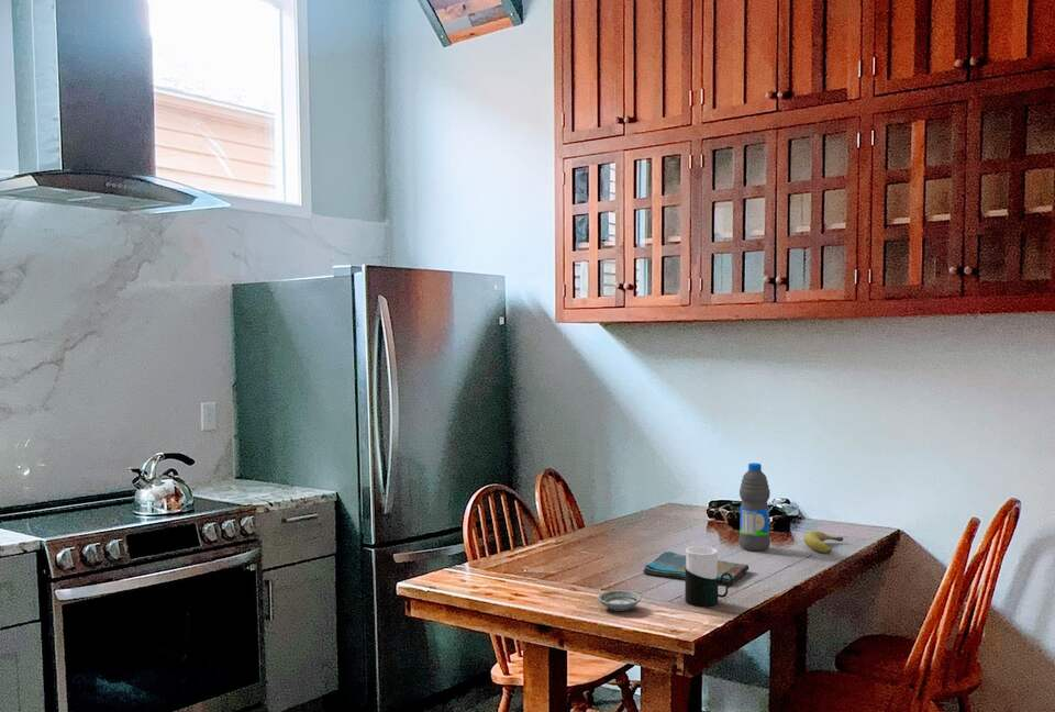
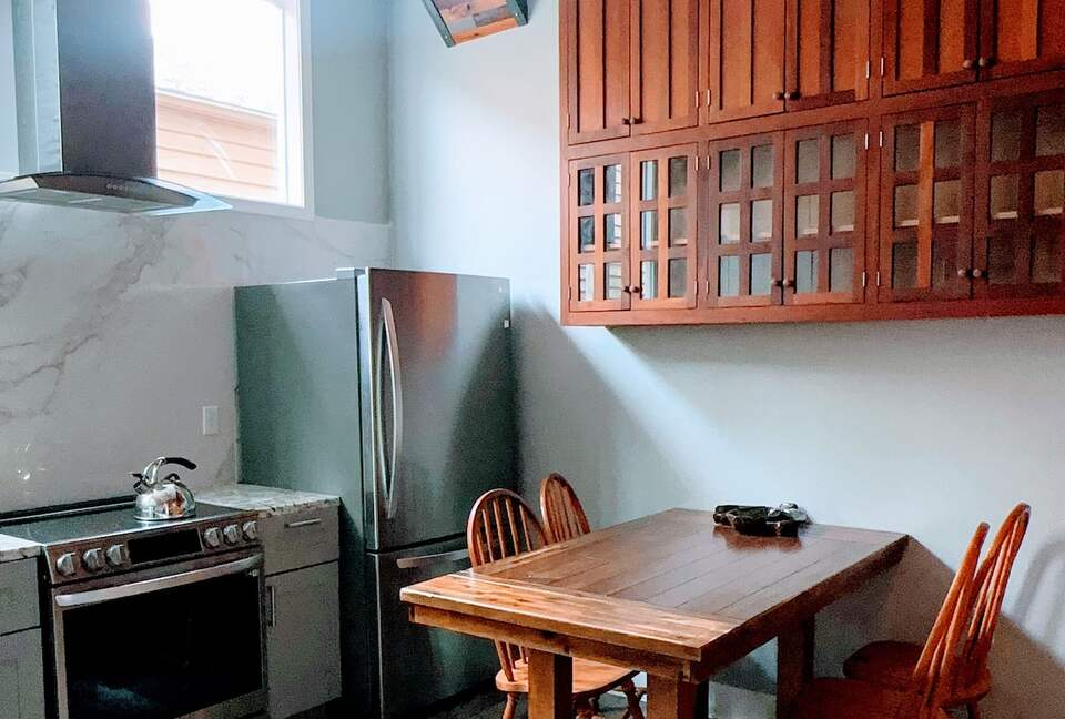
- cup [685,545,733,608]
- dish towel [642,550,749,587]
- saucer [597,589,642,612]
- fruit [803,530,844,554]
- water bottle [737,461,771,552]
